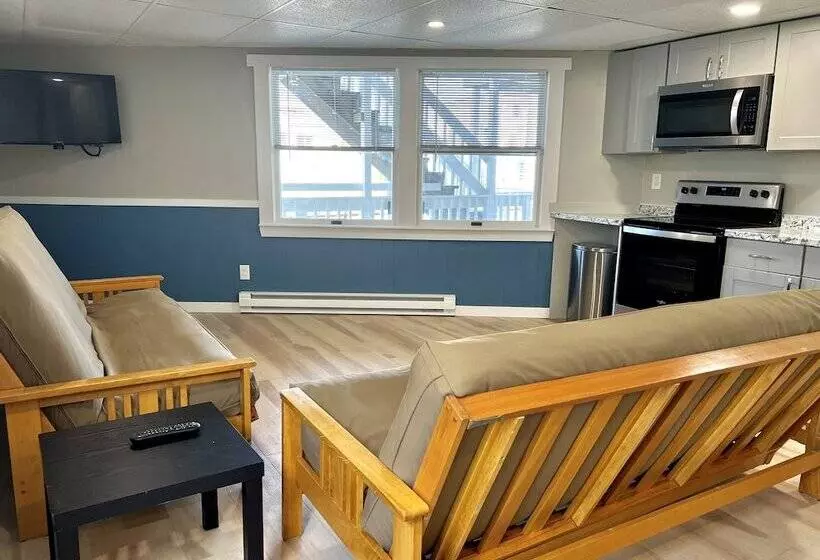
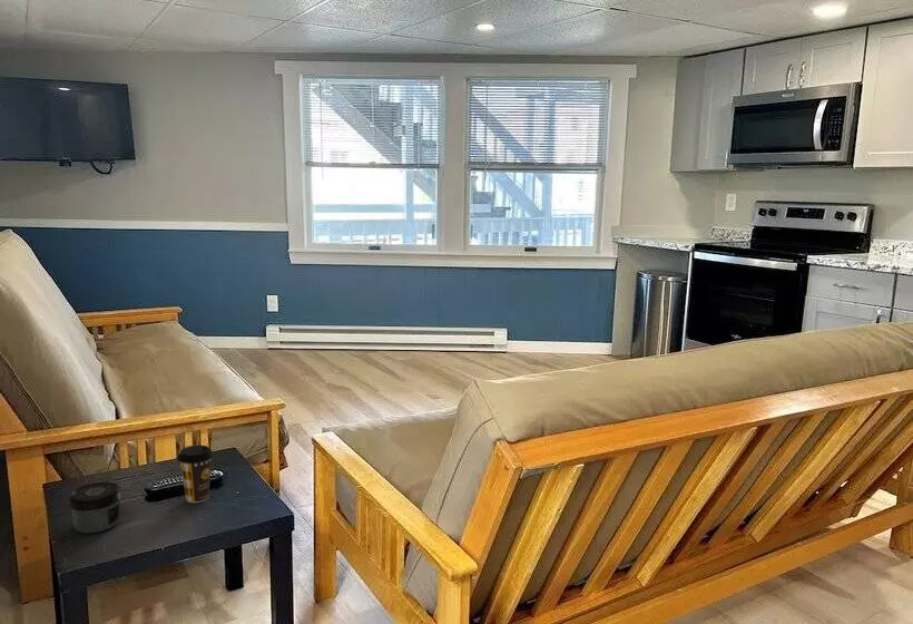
+ coffee cup [177,443,214,504]
+ jar [68,480,122,535]
